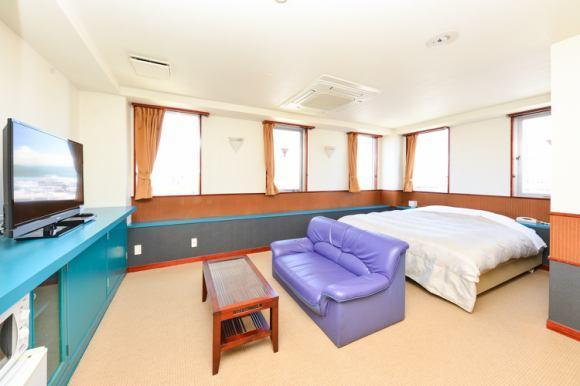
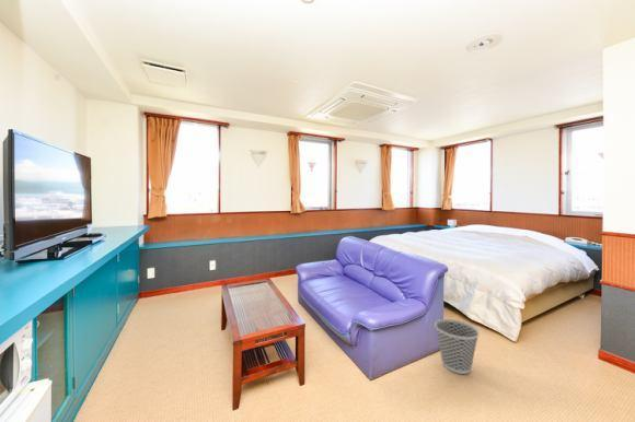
+ wastebasket [434,318,481,375]
